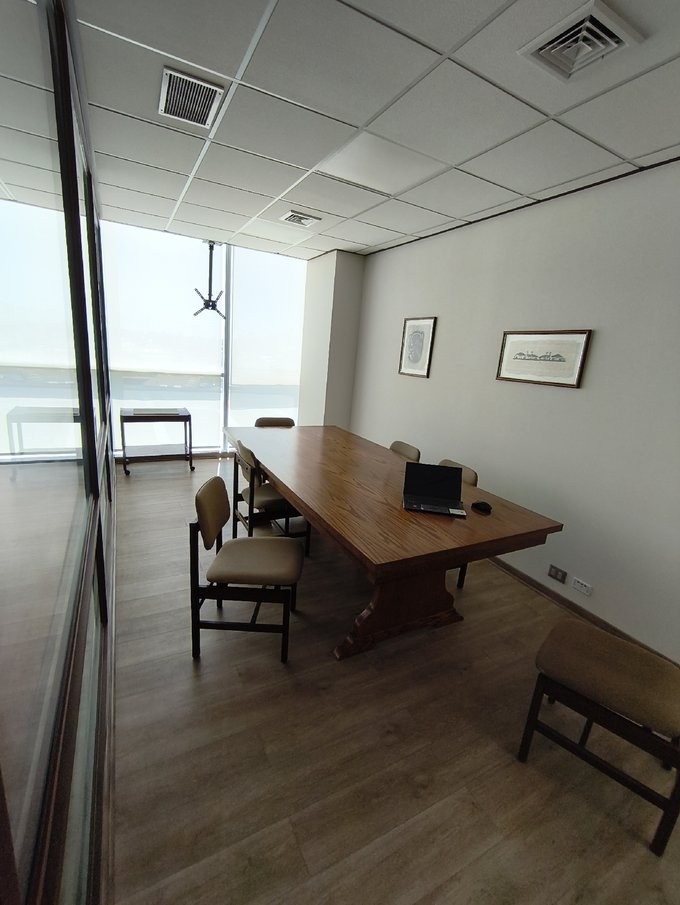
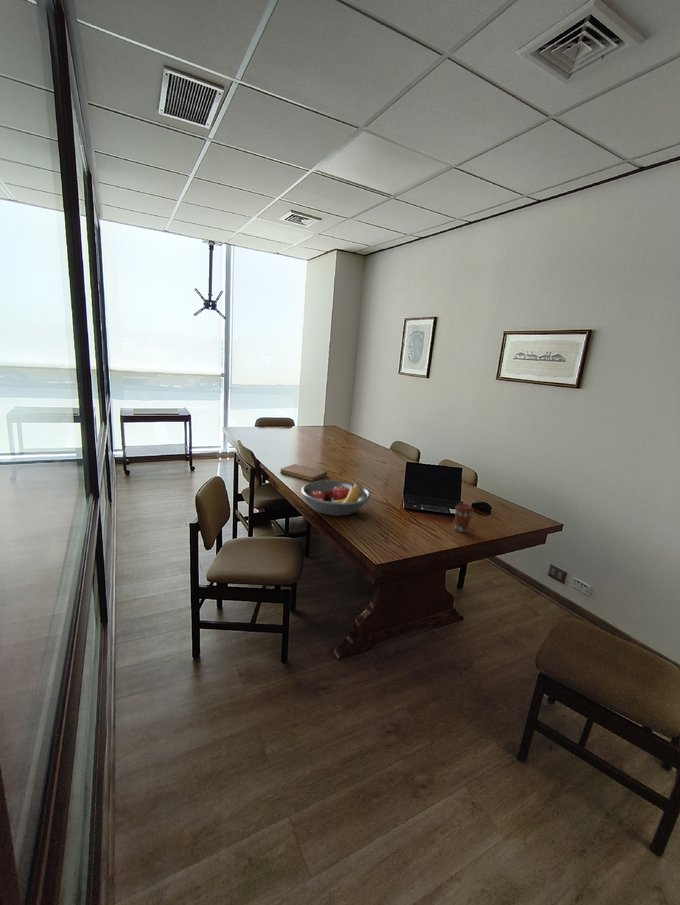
+ notebook [279,463,328,482]
+ coffee cup [454,503,475,533]
+ fruit bowl [300,480,372,517]
